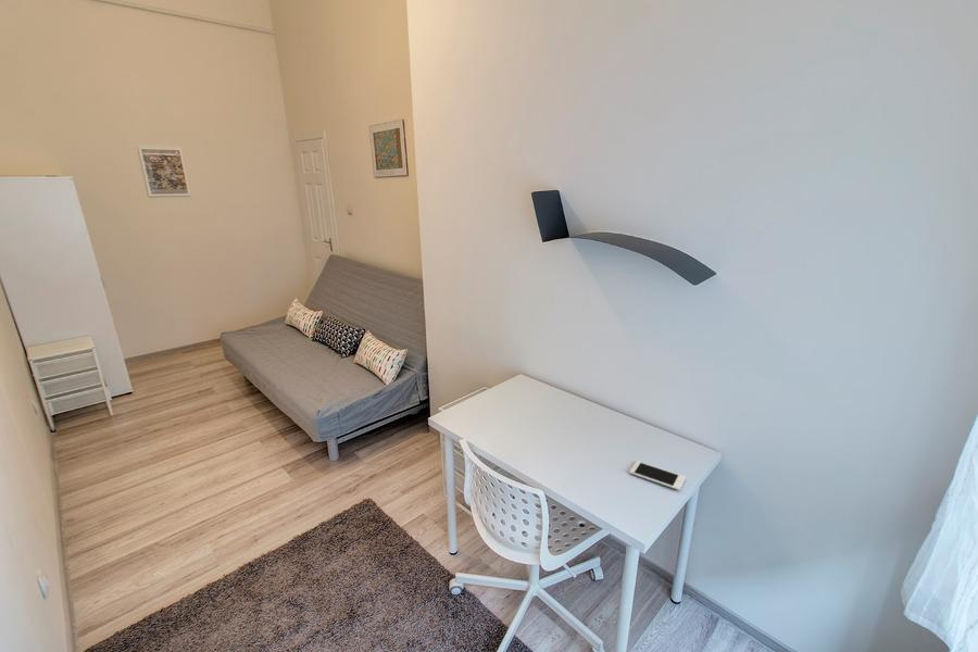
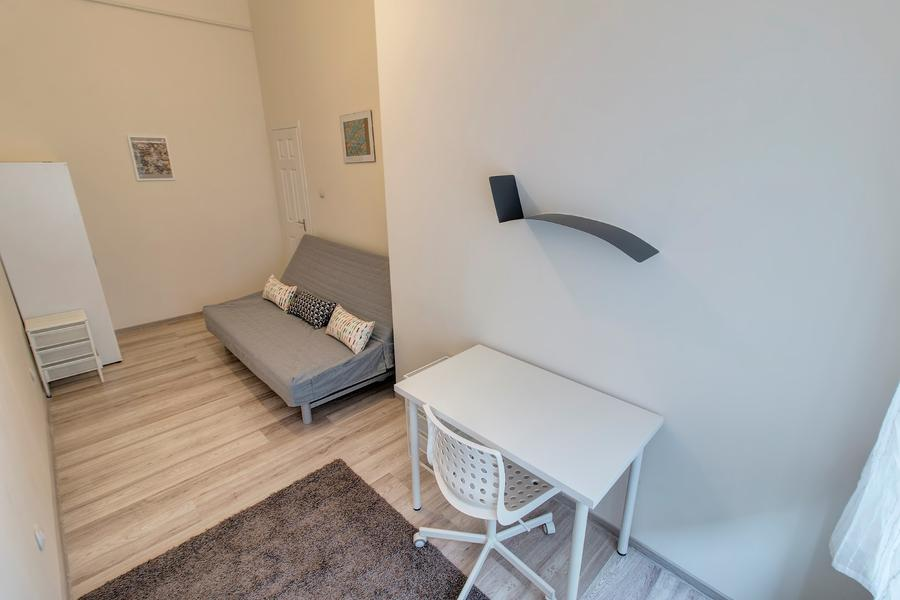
- cell phone [628,460,687,491]
